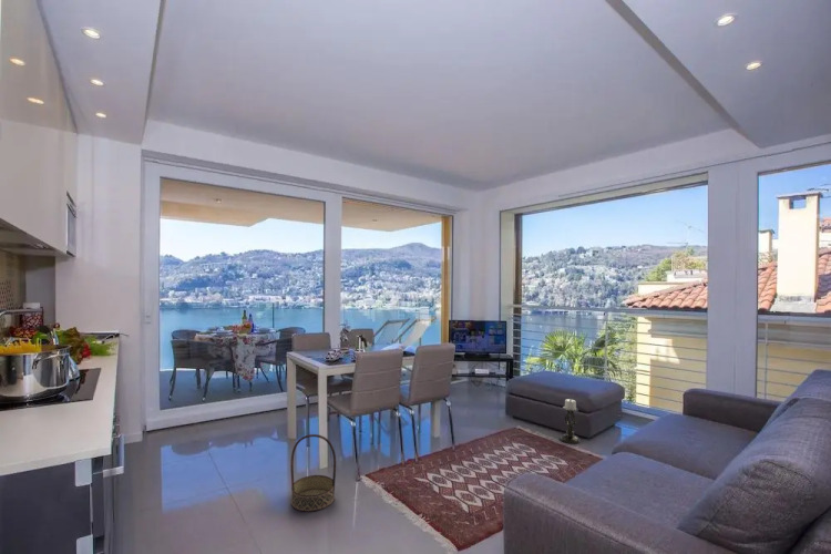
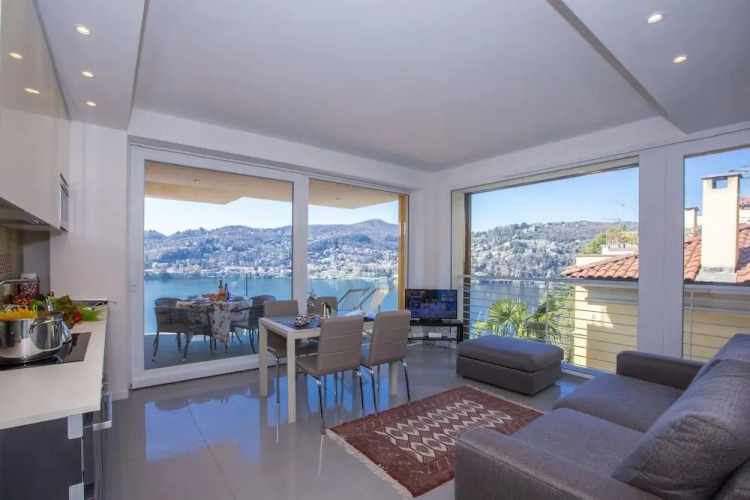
- candle holder [560,398,581,445]
- basket [289,433,337,513]
